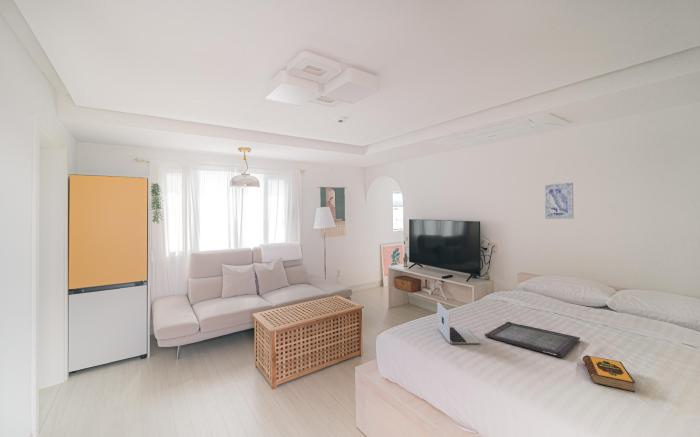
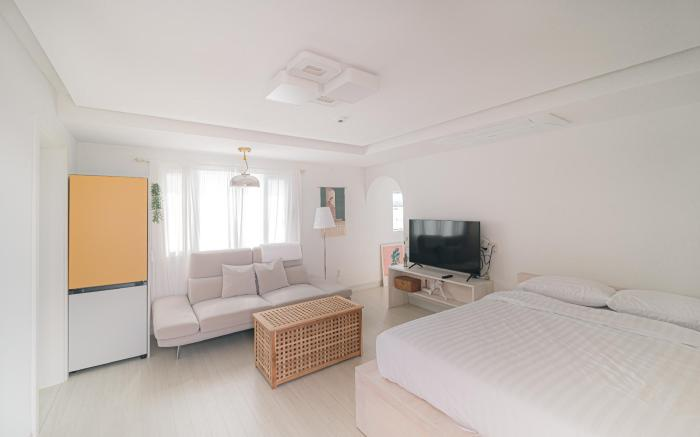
- serving tray [484,321,581,358]
- hardback book [582,354,636,393]
- wall art [544,182,574,220]
- laptop [436,301,481,344]
